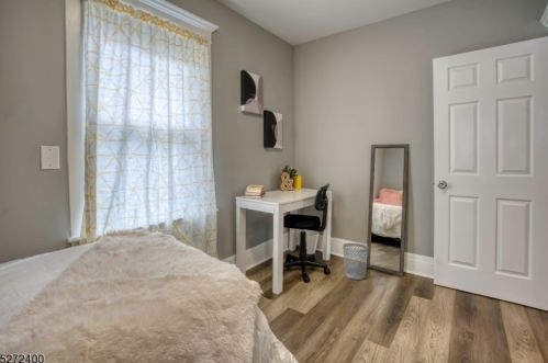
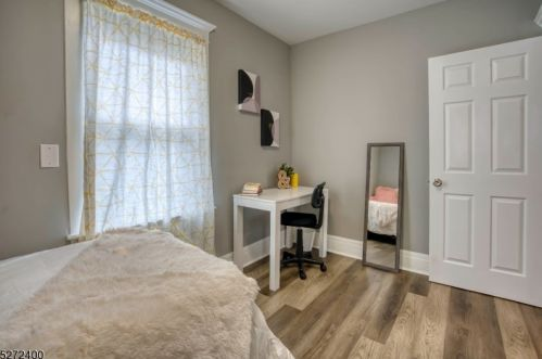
- wastebasket [342,242,369,281]
